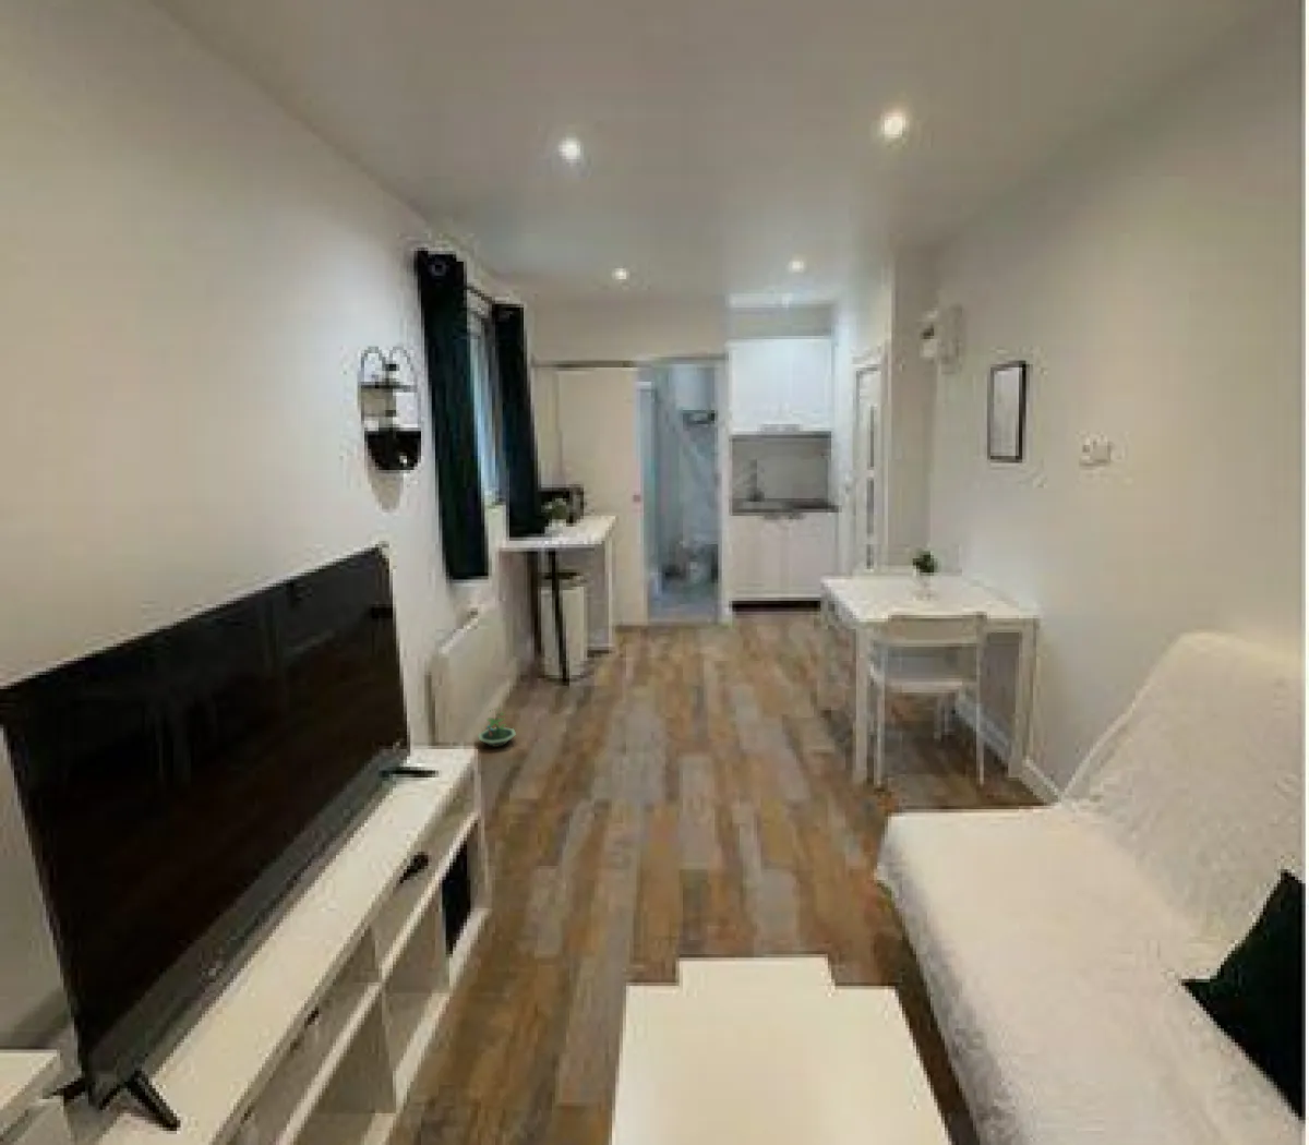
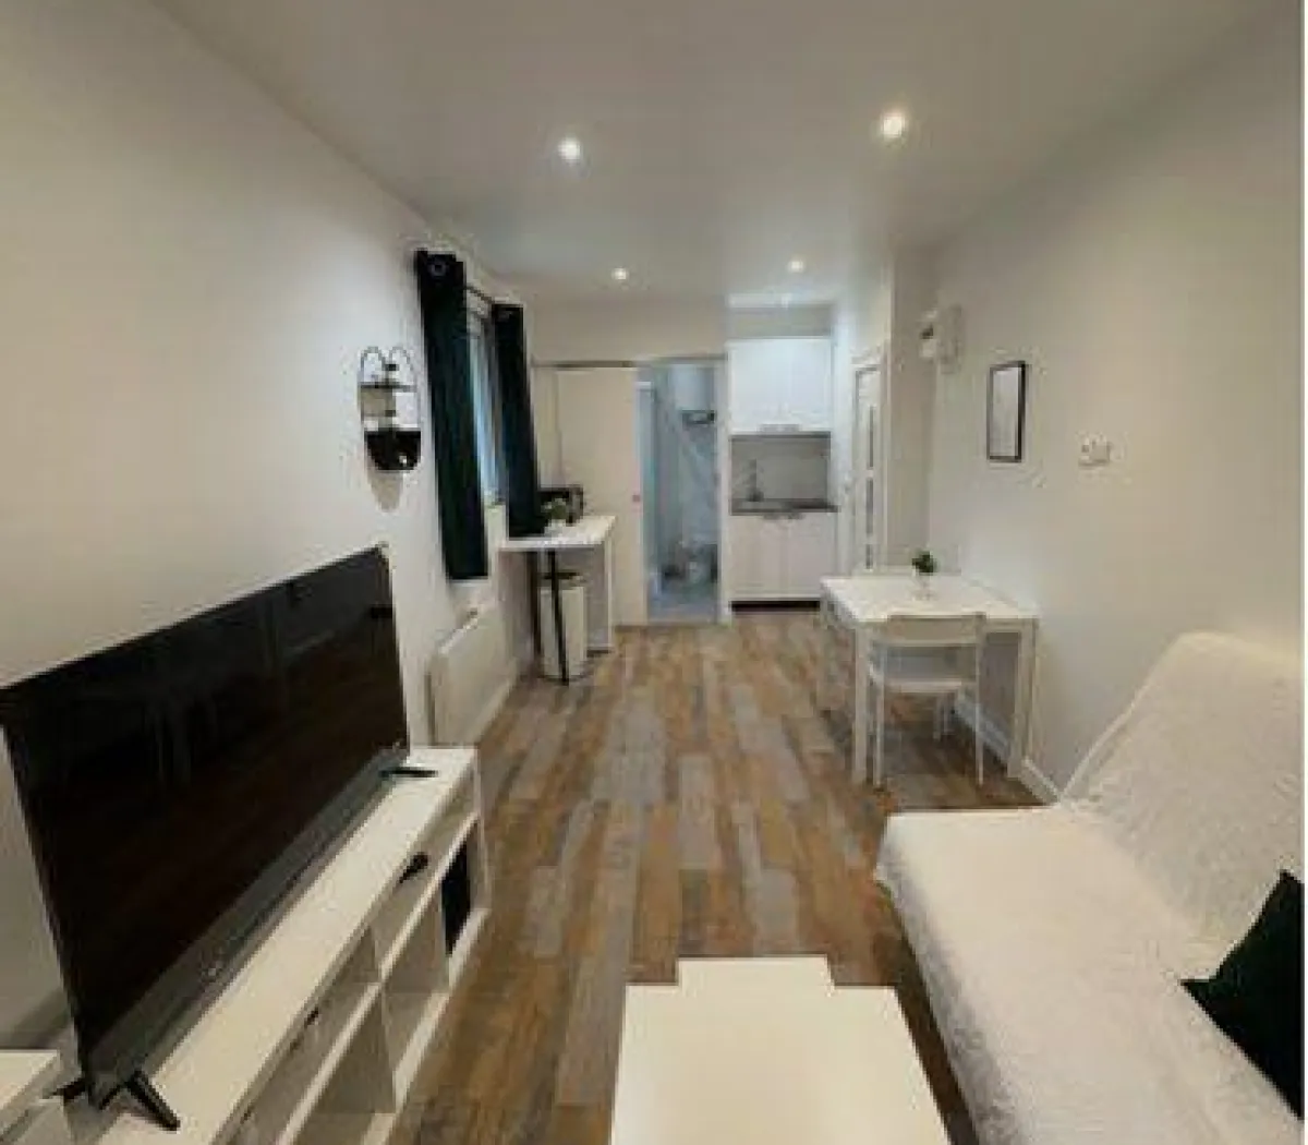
- terrarium [476,707,518,748]
